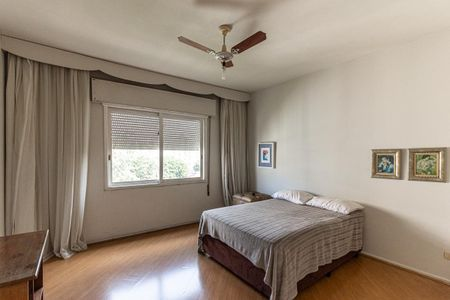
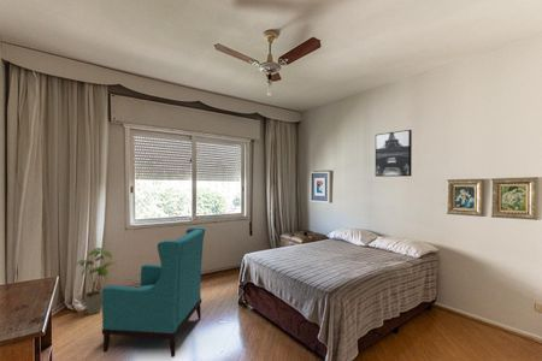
+ wall art [375,129,413,178]
+ armchair [101,226,206,359]
+ house plant [75,247,116,316]
